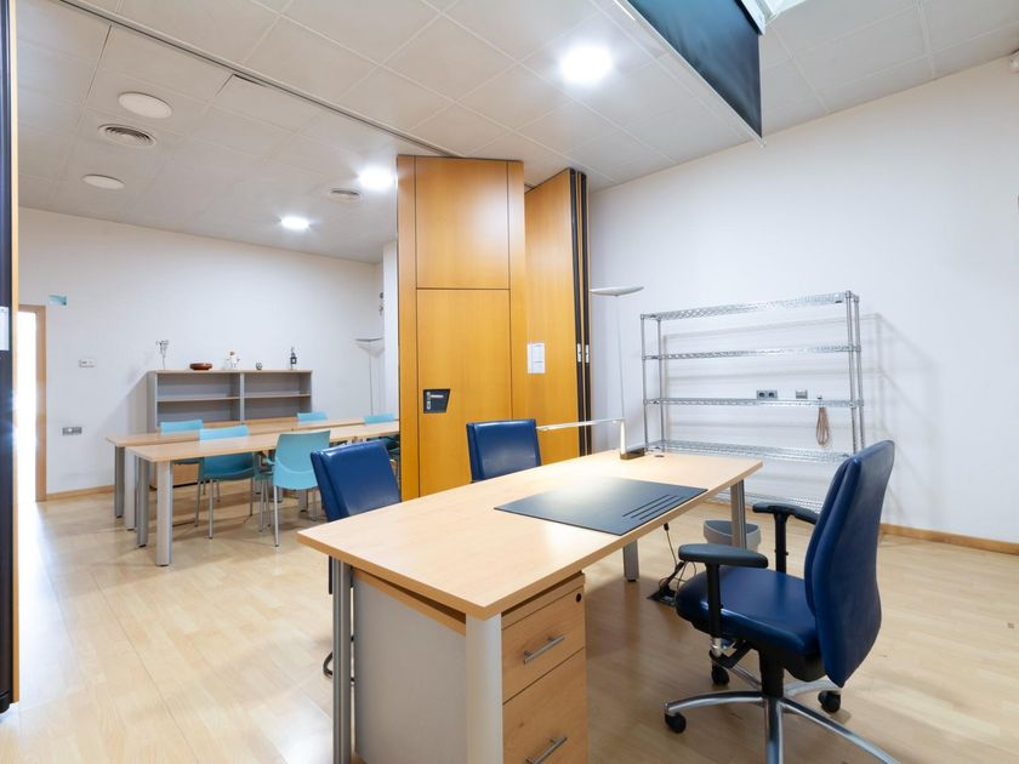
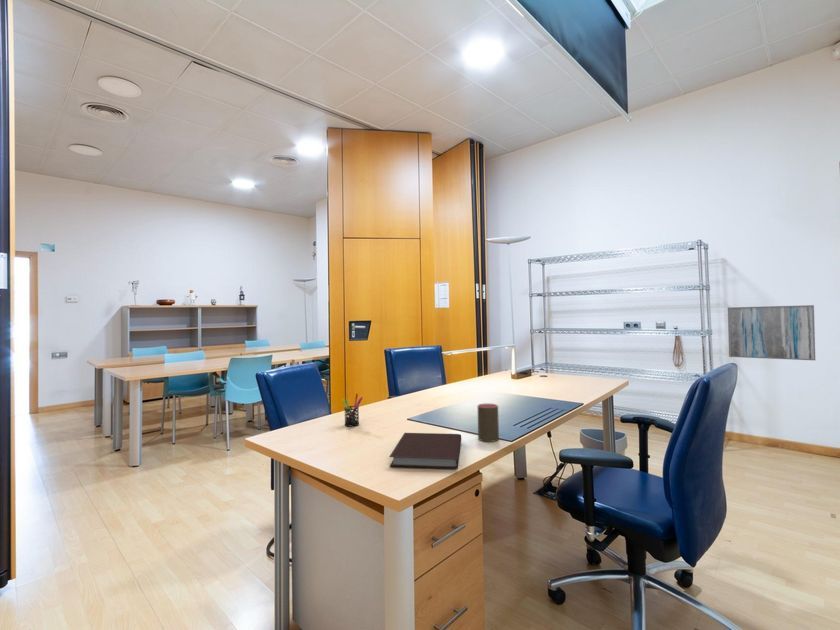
+ notebook [389,432,462,470]
+ cup [477,402,500,443]
+ wall art [727,304,816,361]
+ pen holder [341,393,364,427]
